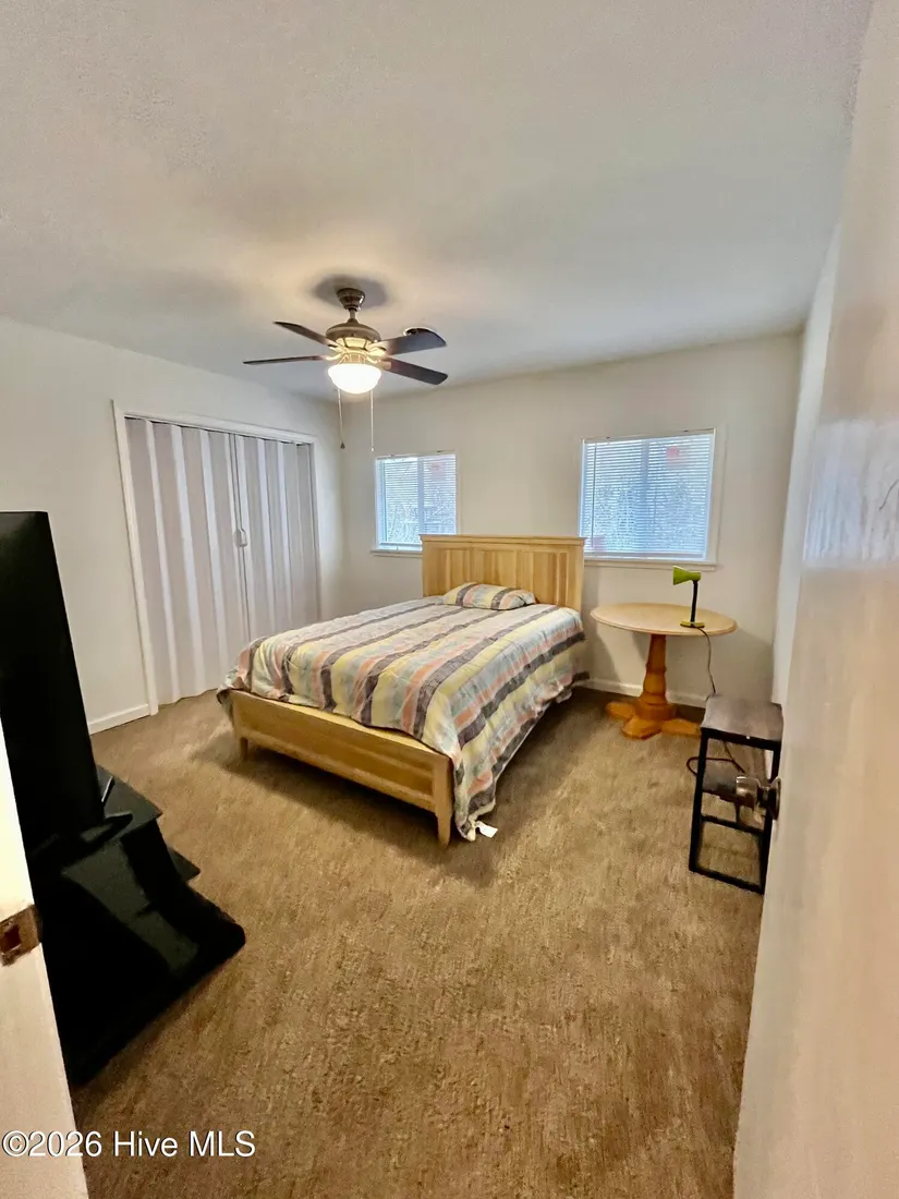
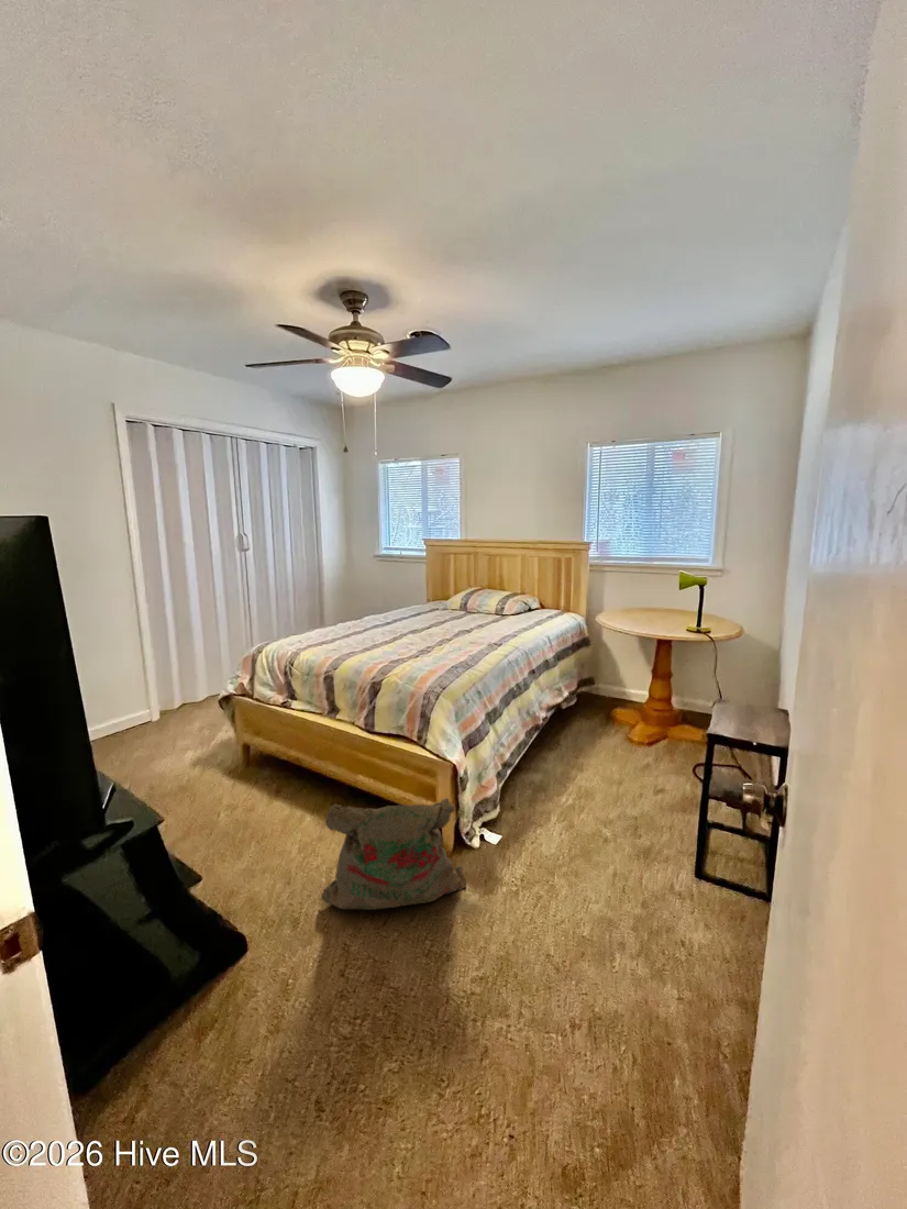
+ bag [320,797,467,911]
